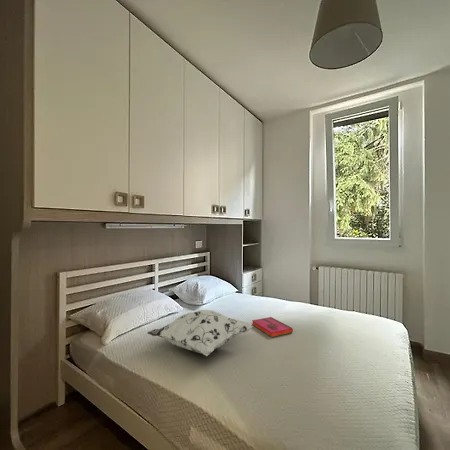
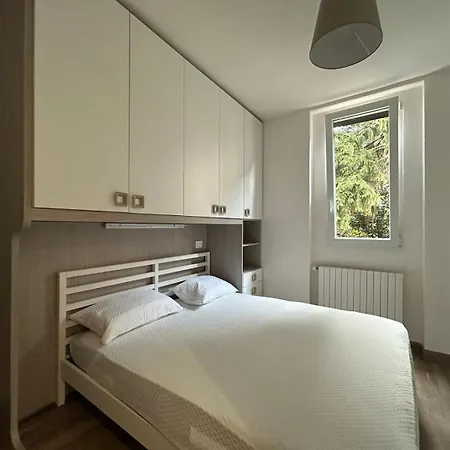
- decorative pillow [146,309,254,357]
- hardback book [251,316,294,338]
